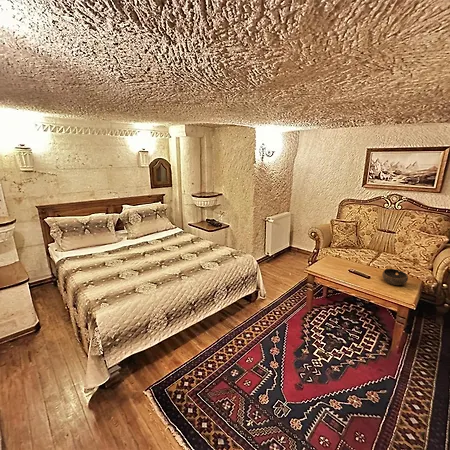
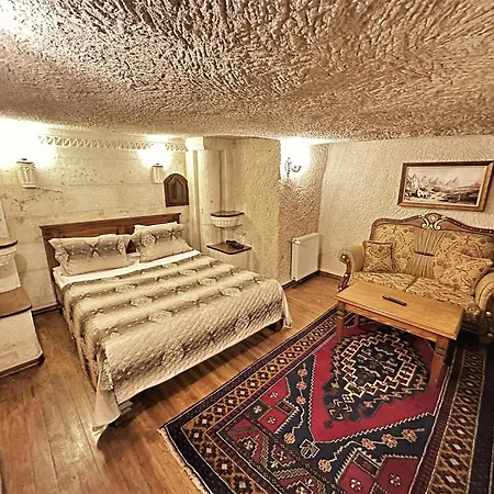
- bowl [381,268,409,286]
